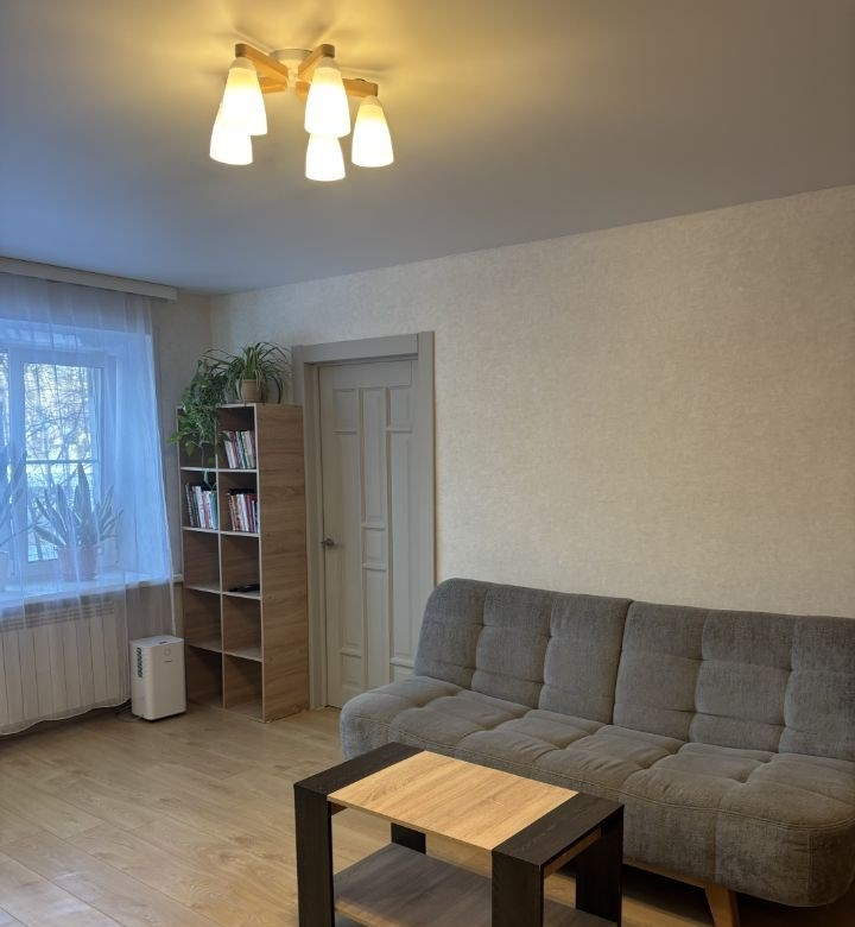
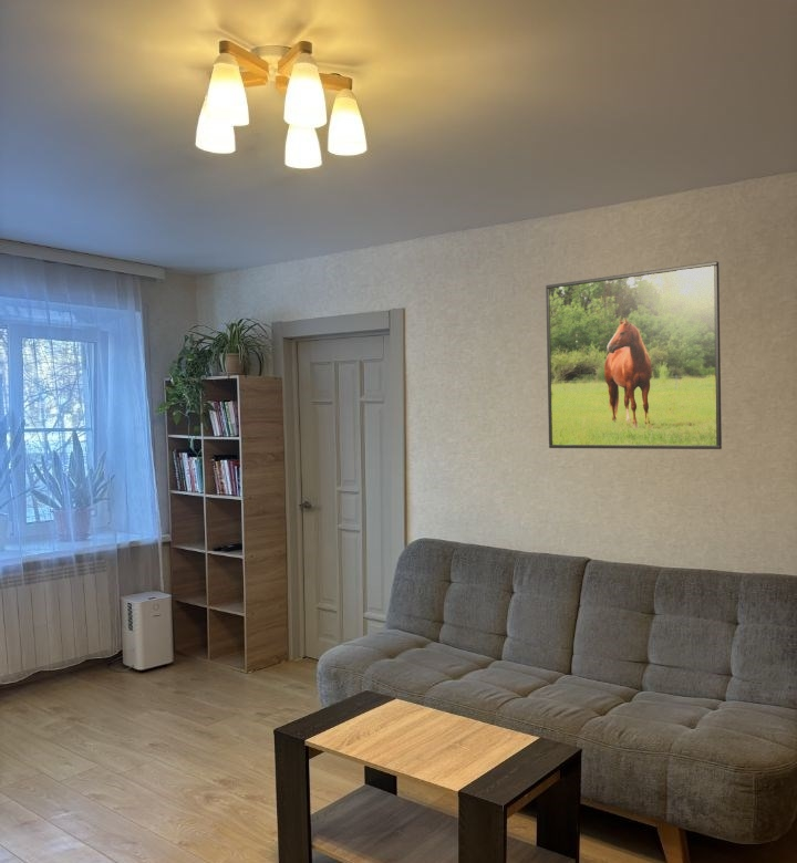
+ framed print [545,260,723,450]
